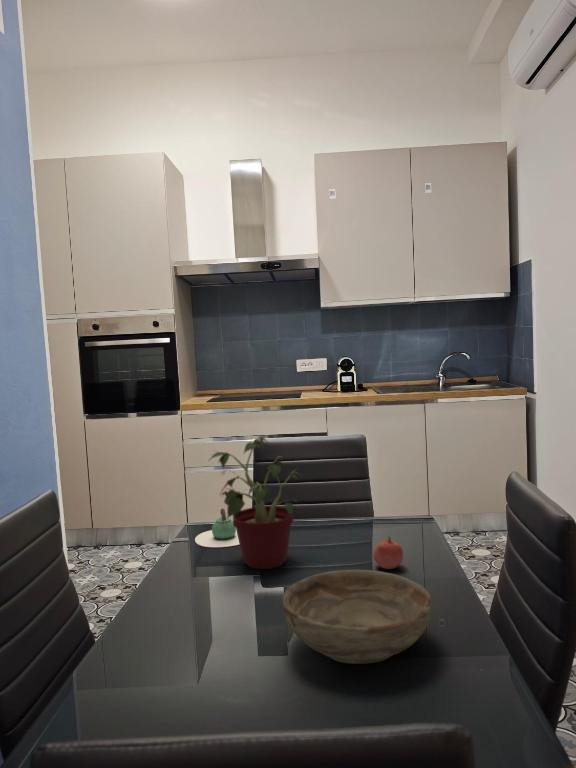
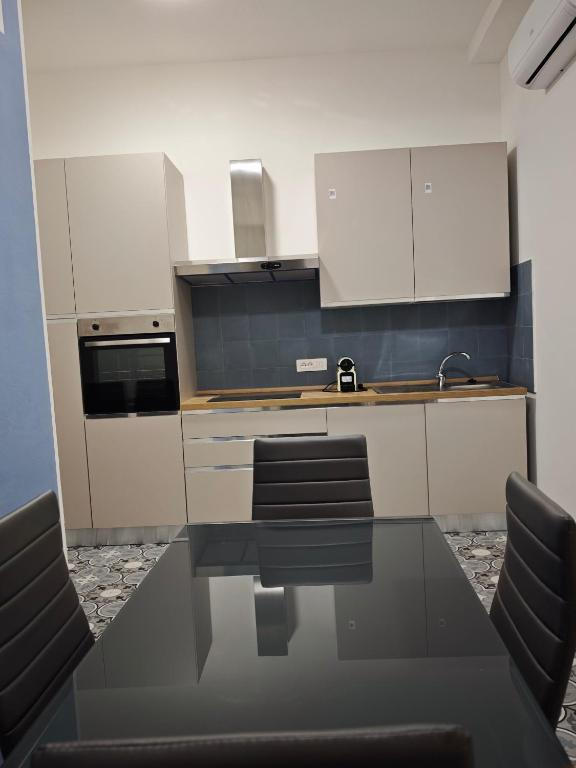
- potted plant [208,436,302,570]
- teapot [194,508,240,548]
- bowl [282,569,433,665]
- apple [372,535,404,570]
